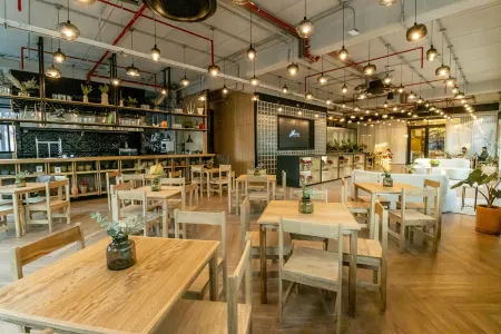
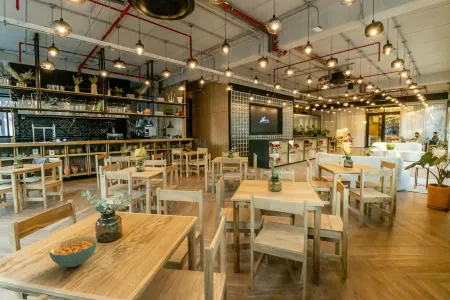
+ cereal bowl [48,235,98,268]
